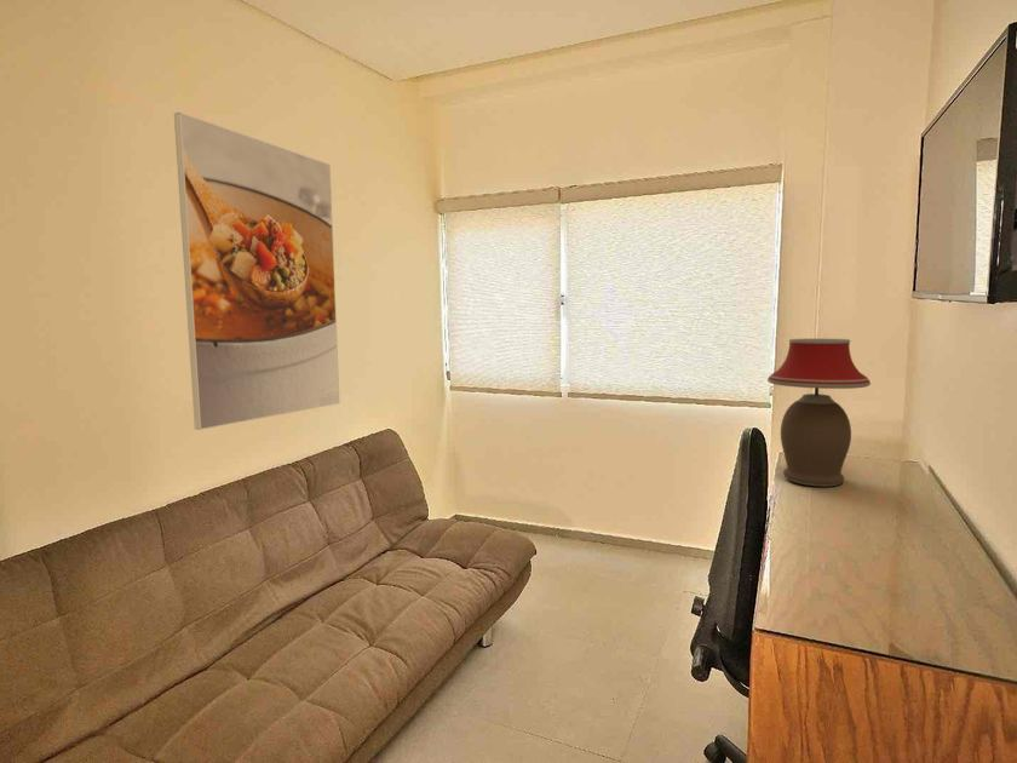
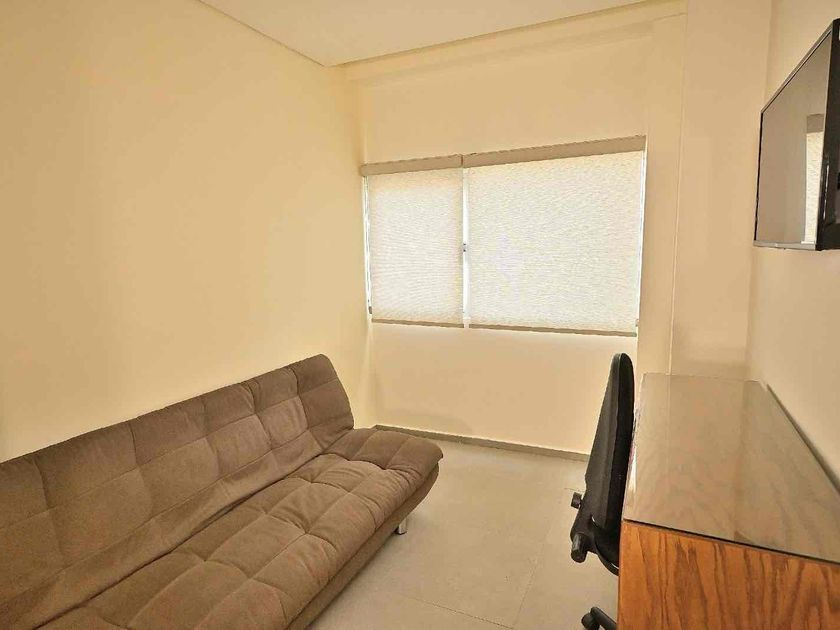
- table lamp [766,338,872,488]
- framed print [173,111,340,431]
